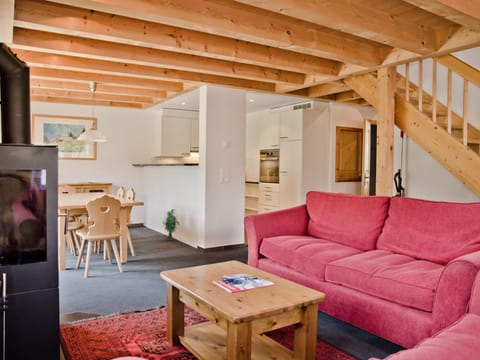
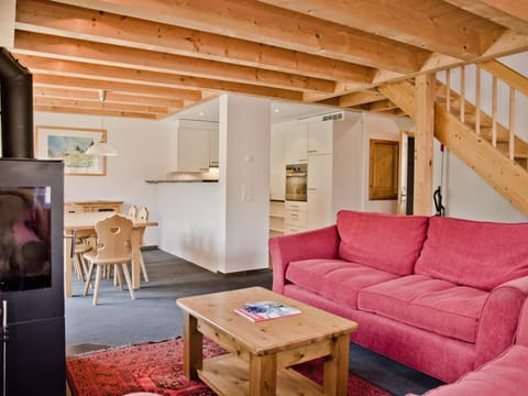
- decorative plant [162,208,180,242]
